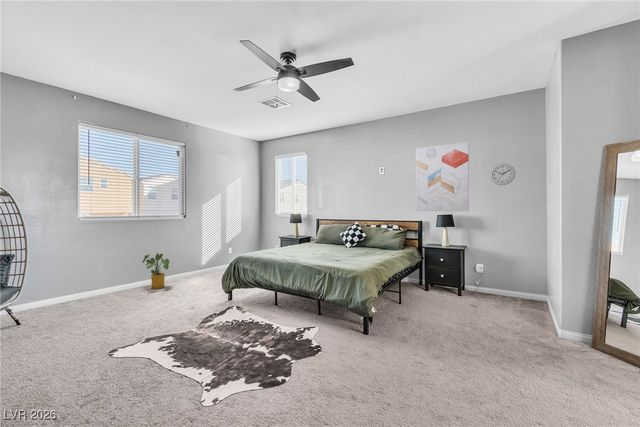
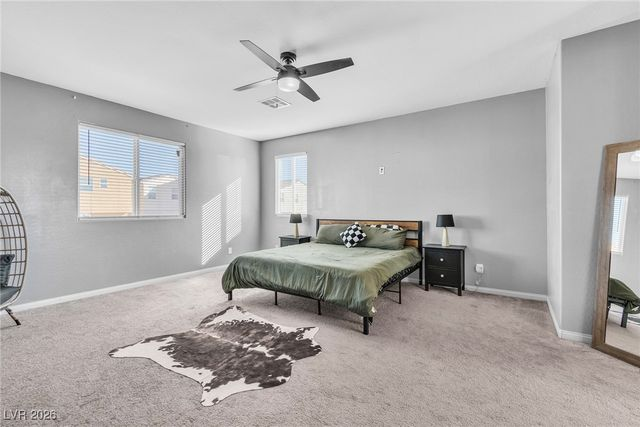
- house plant [142,252,172,290]
- wall art [415,141,470,212]
- wall clock [489,163,516,186]
